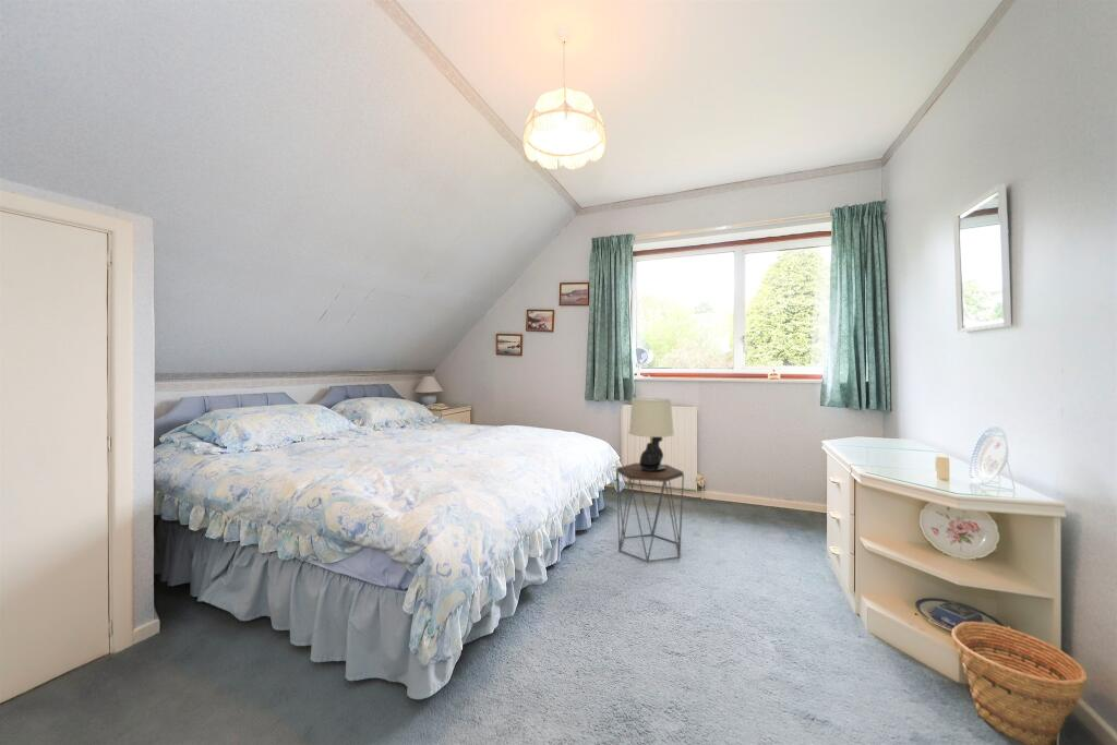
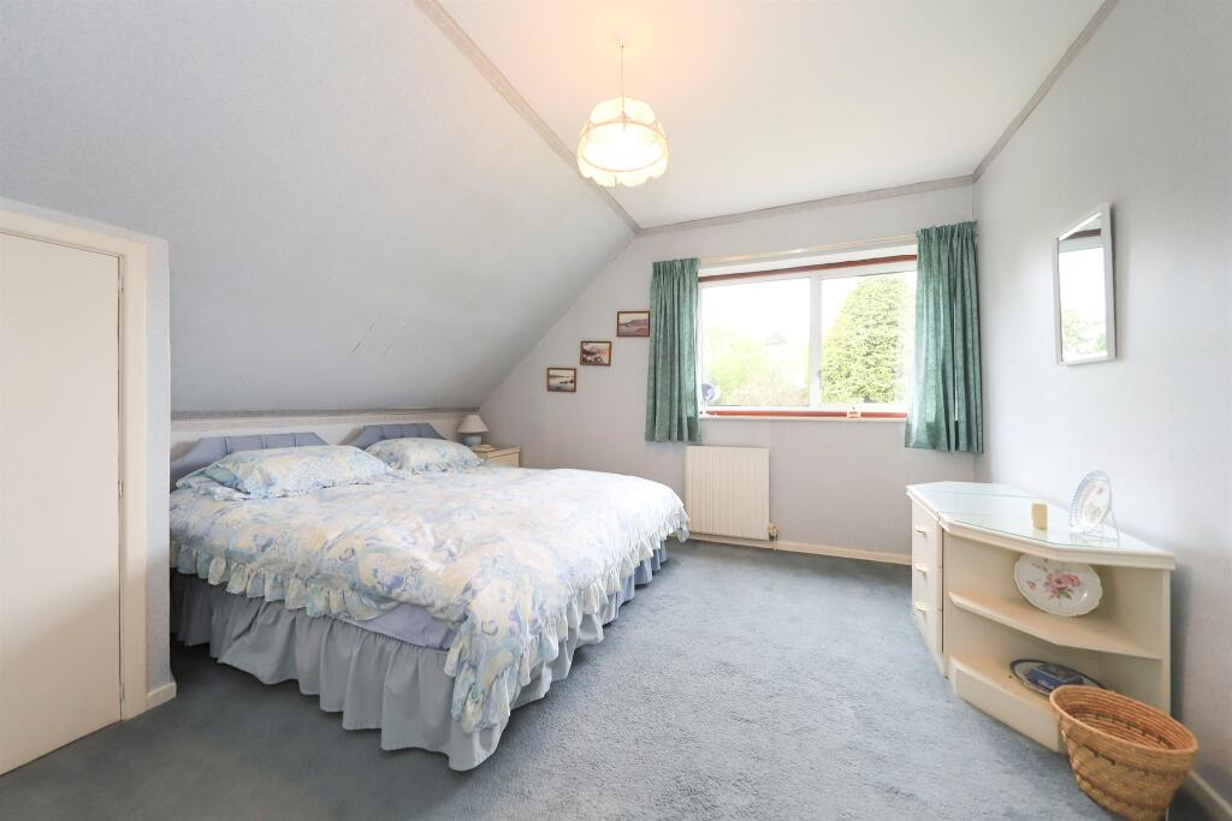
- table lamp [627,397,675,471]
- side table [615,462,685,563]
